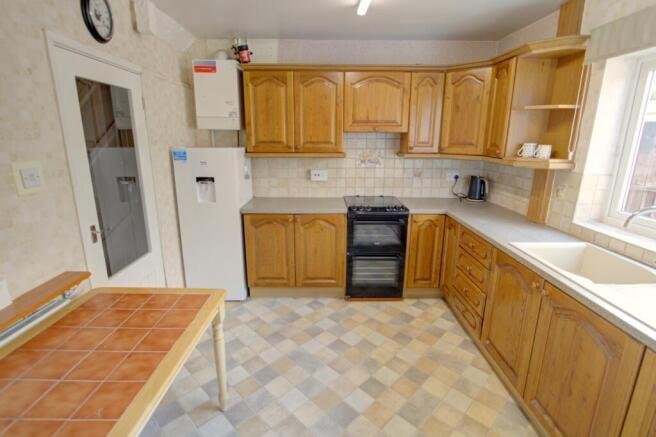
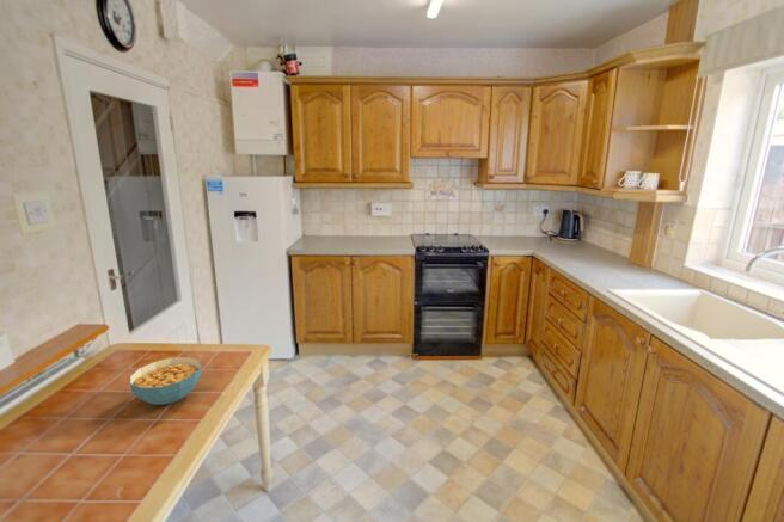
+ cereal bowl [128,356,203,406]
